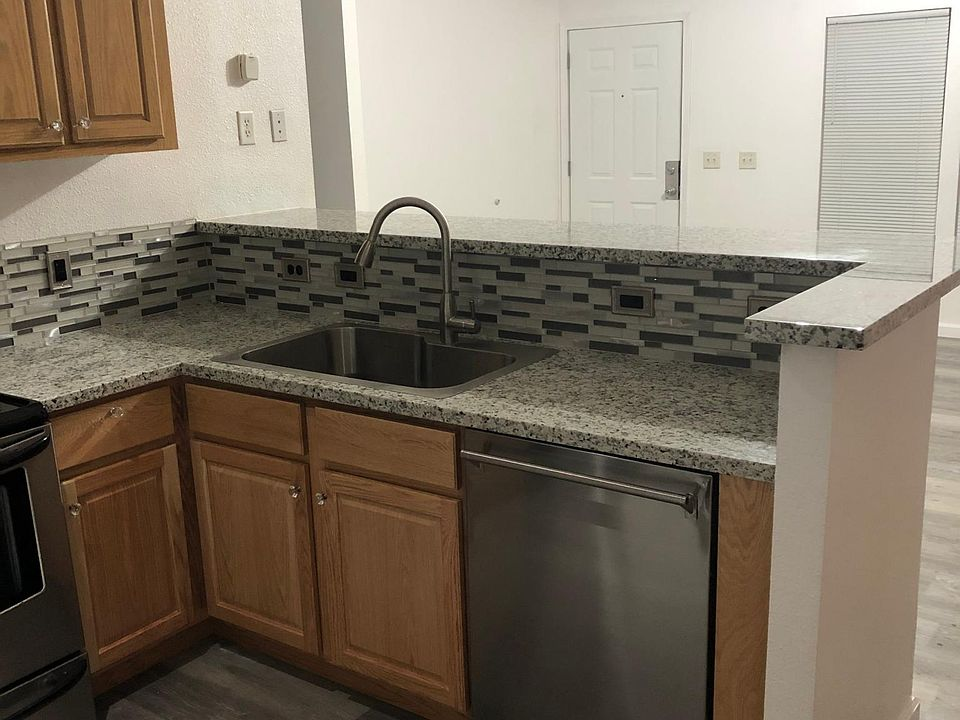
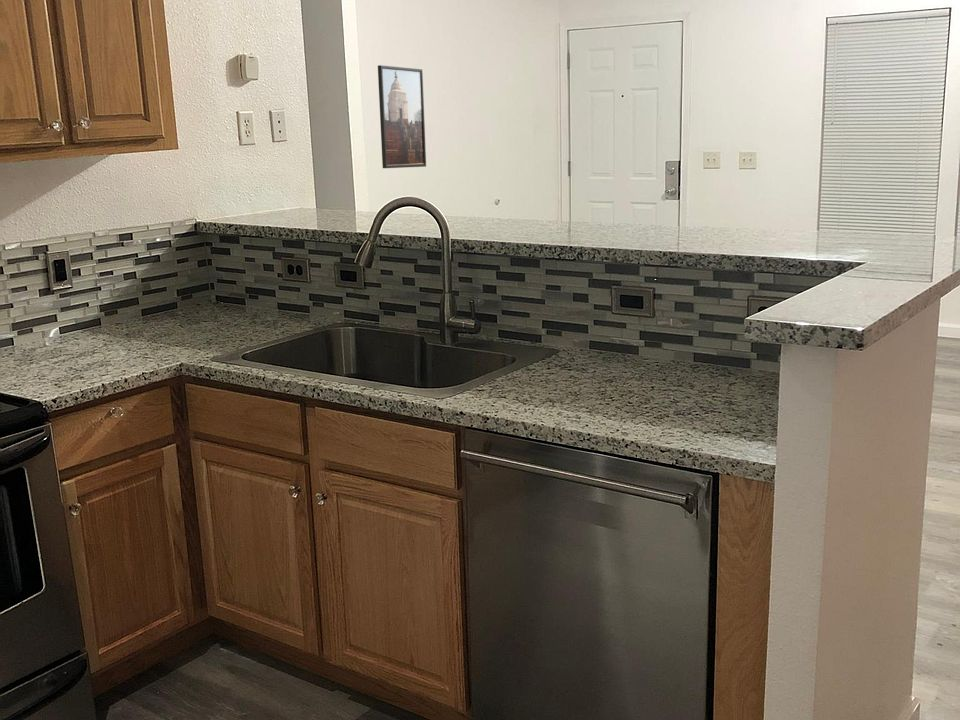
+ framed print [377,64,427,169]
